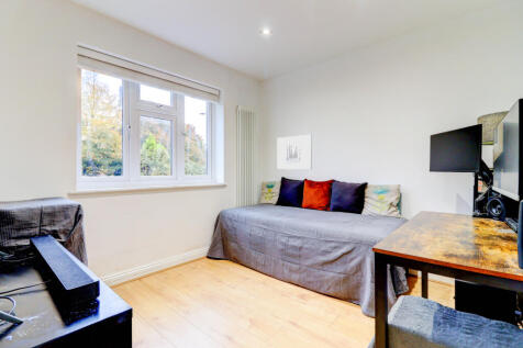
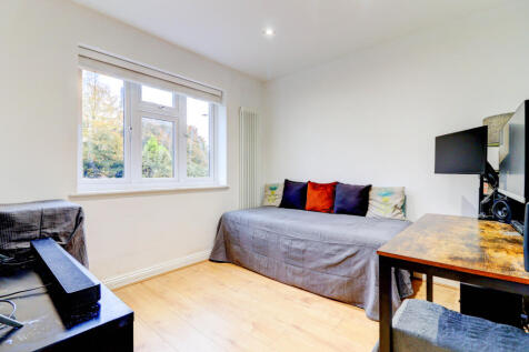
- wall art [276,134,313,170]
